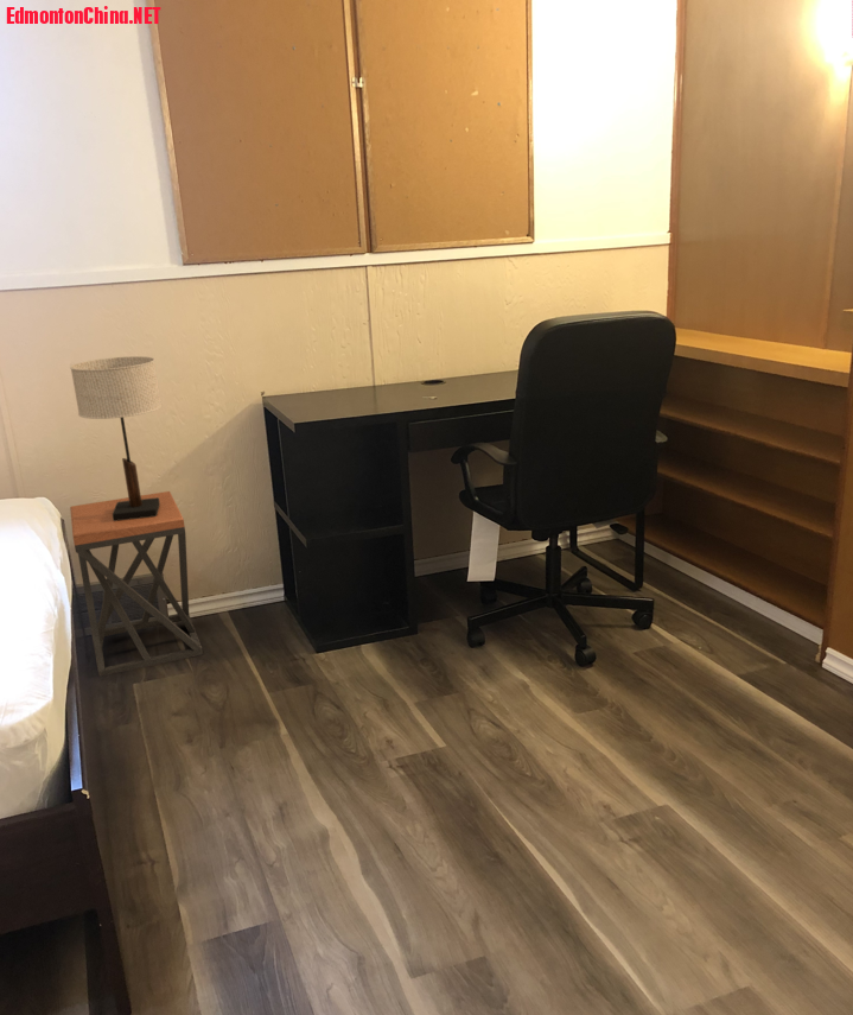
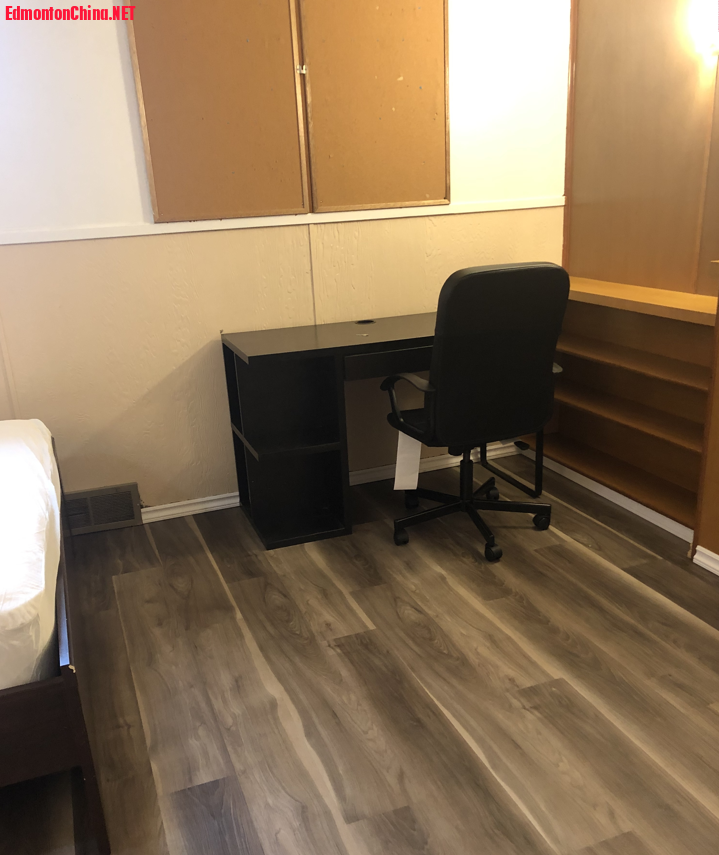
- stool [69,490,204,678]
- table lamp [69,355,163,521]
